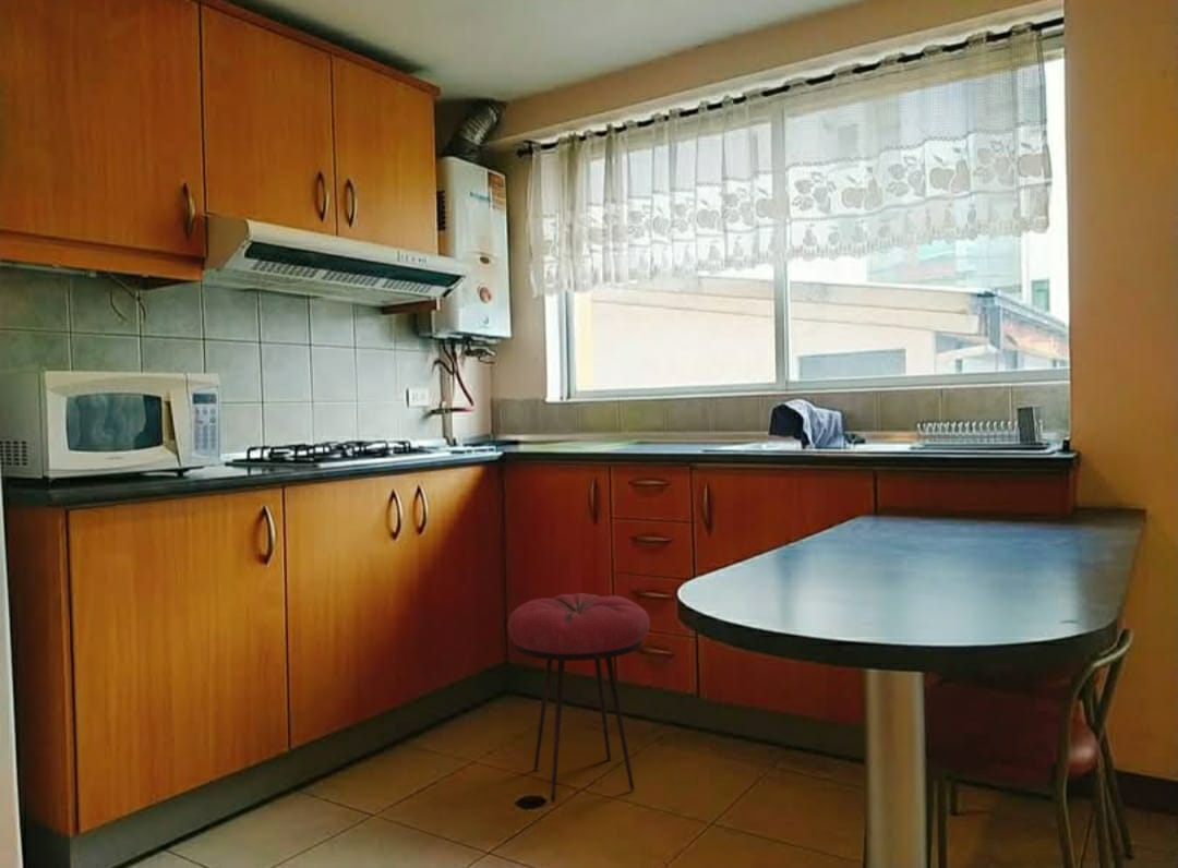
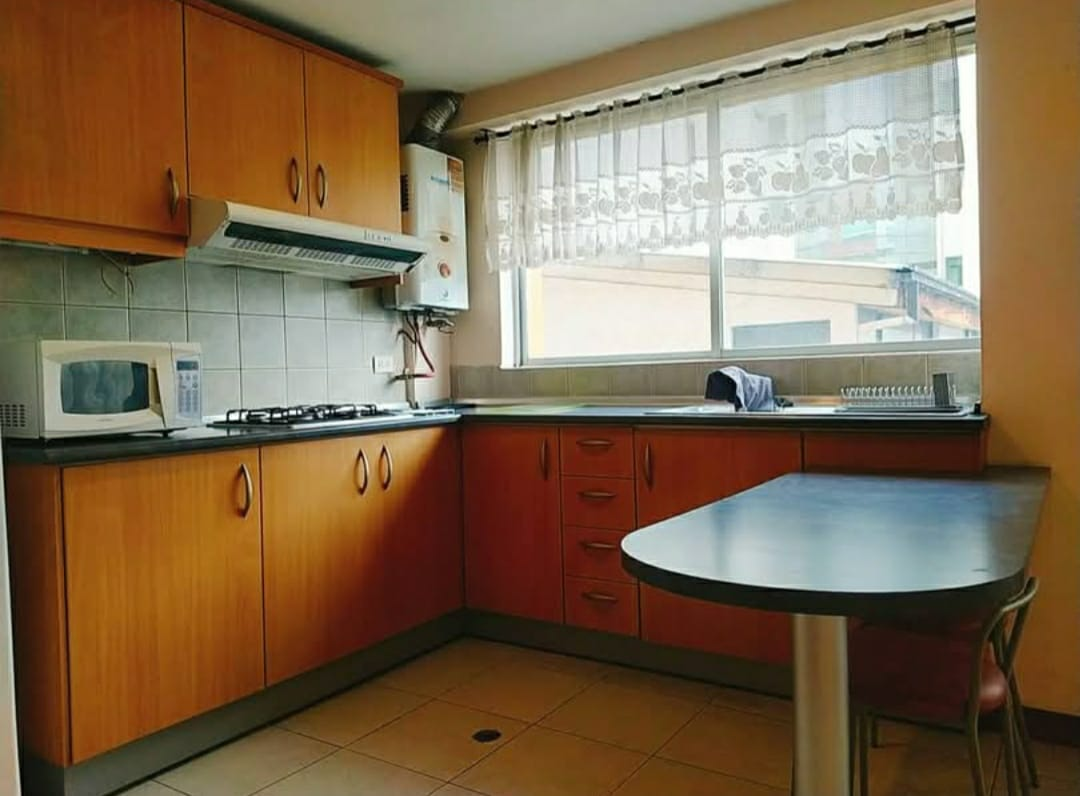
- stool [506,592,651,801]
